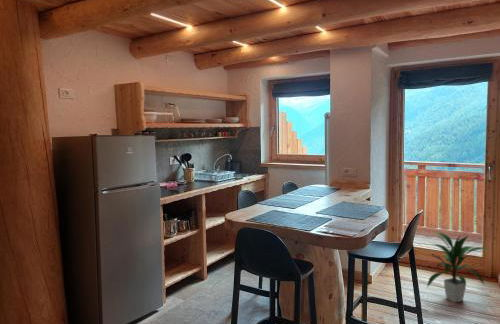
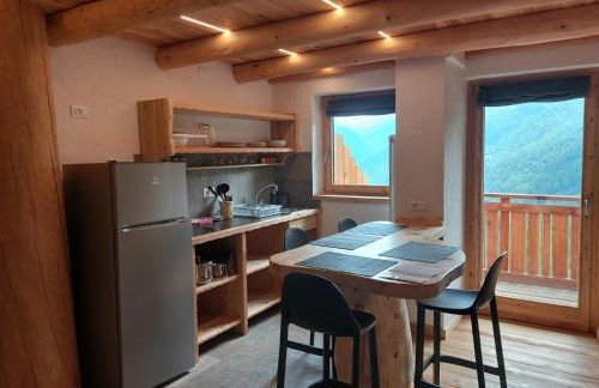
- indoor plant [426,230,490,303]
